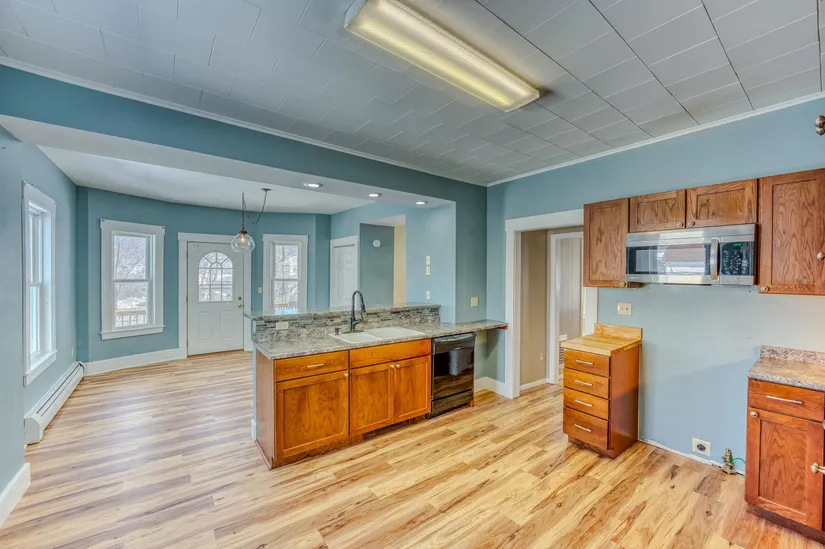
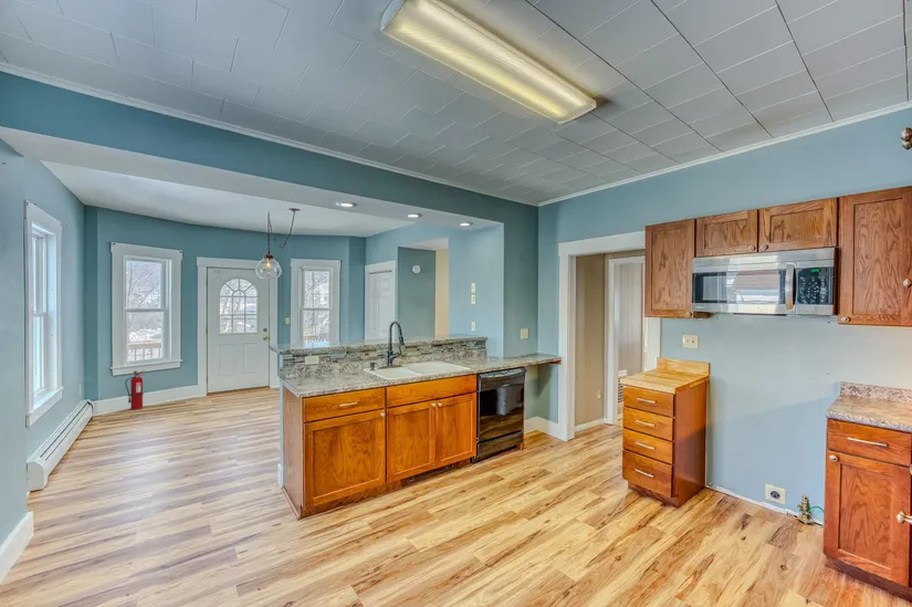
+ fire extinguisher [124,369,146,411]
